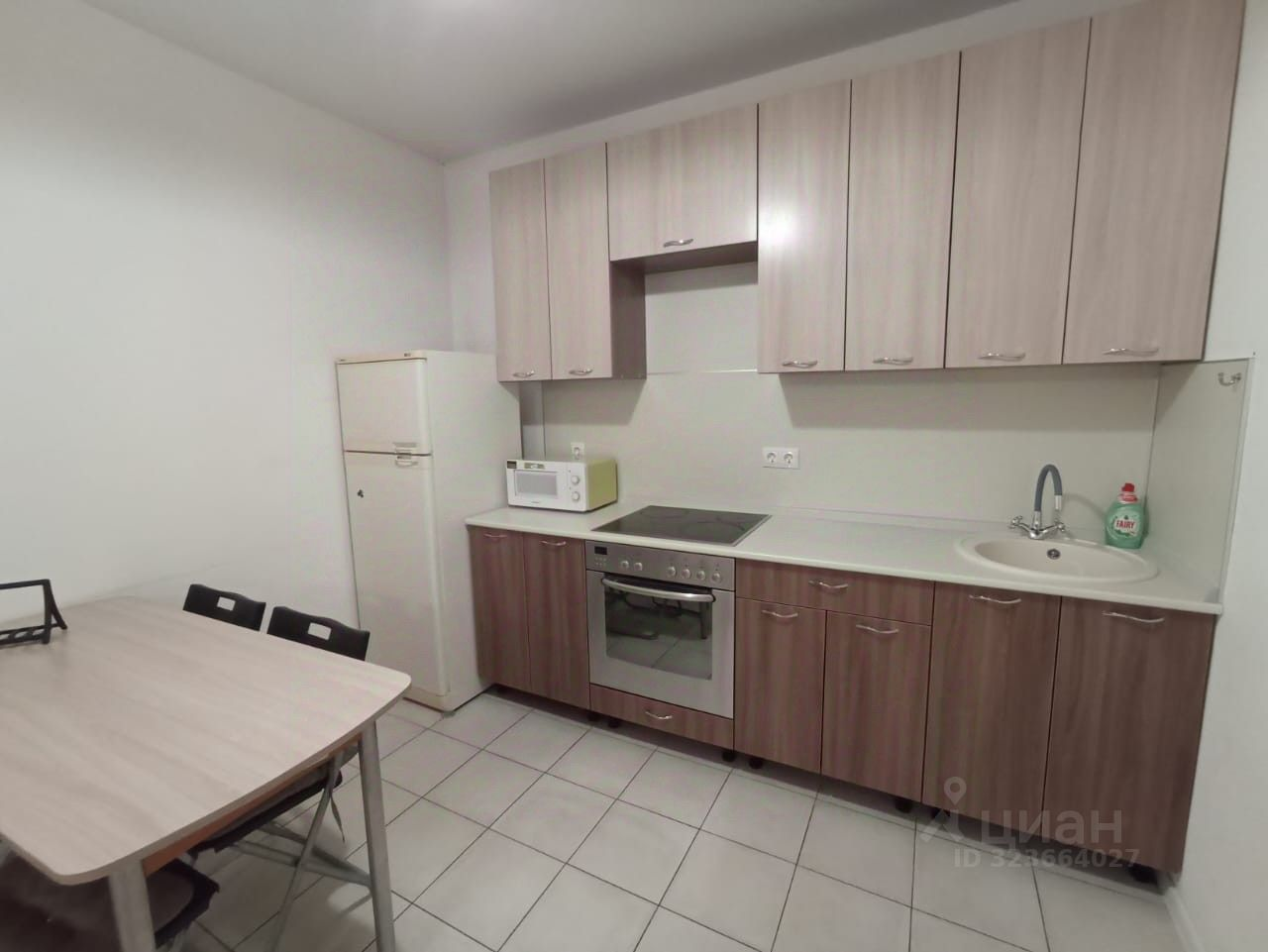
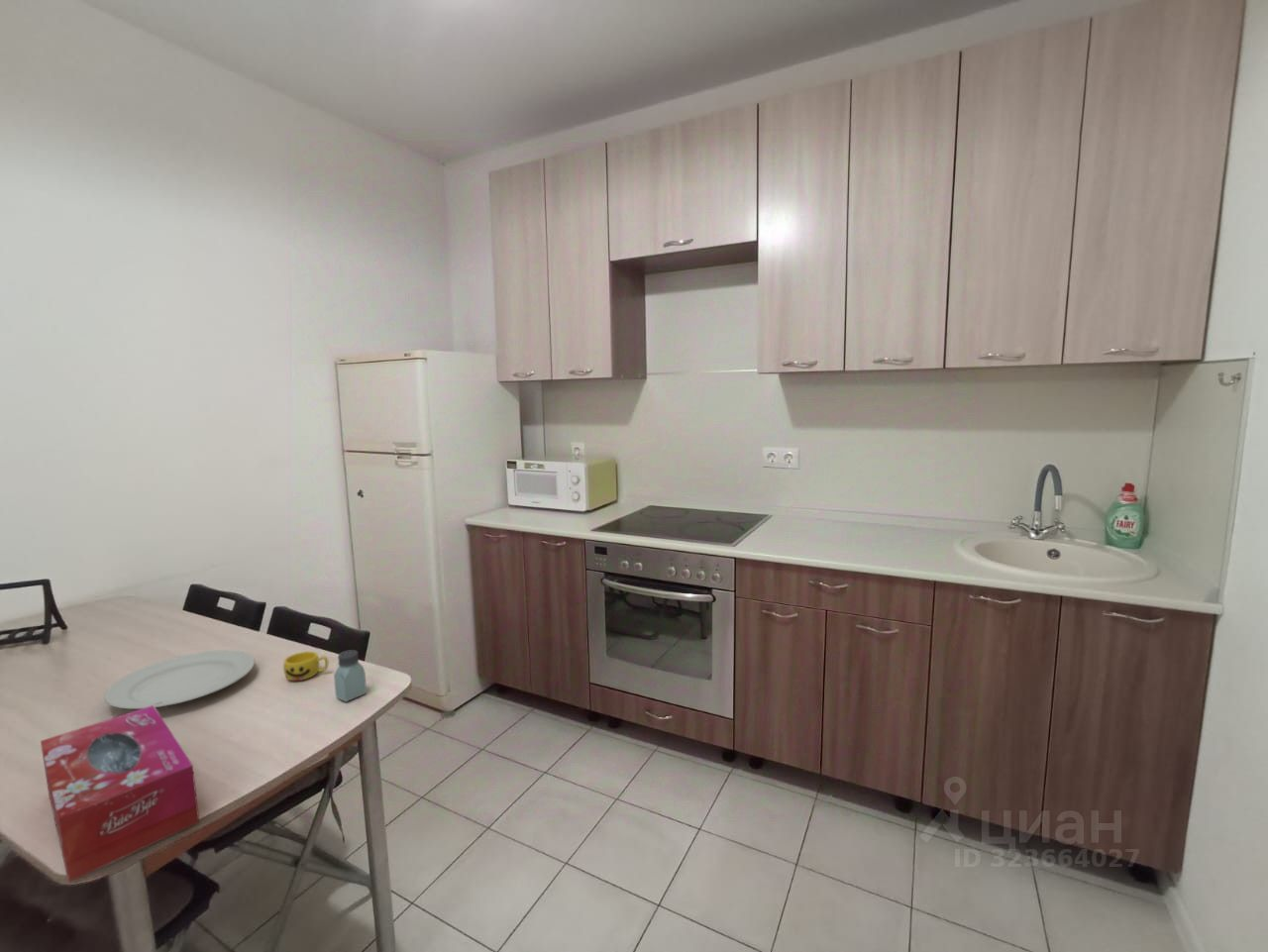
+ saltshaker [333,649,368,702]
+ chinaware [103,649,256,710]
+ tissue box [40,705,200,884]
+ cup [282,651,329,682]
